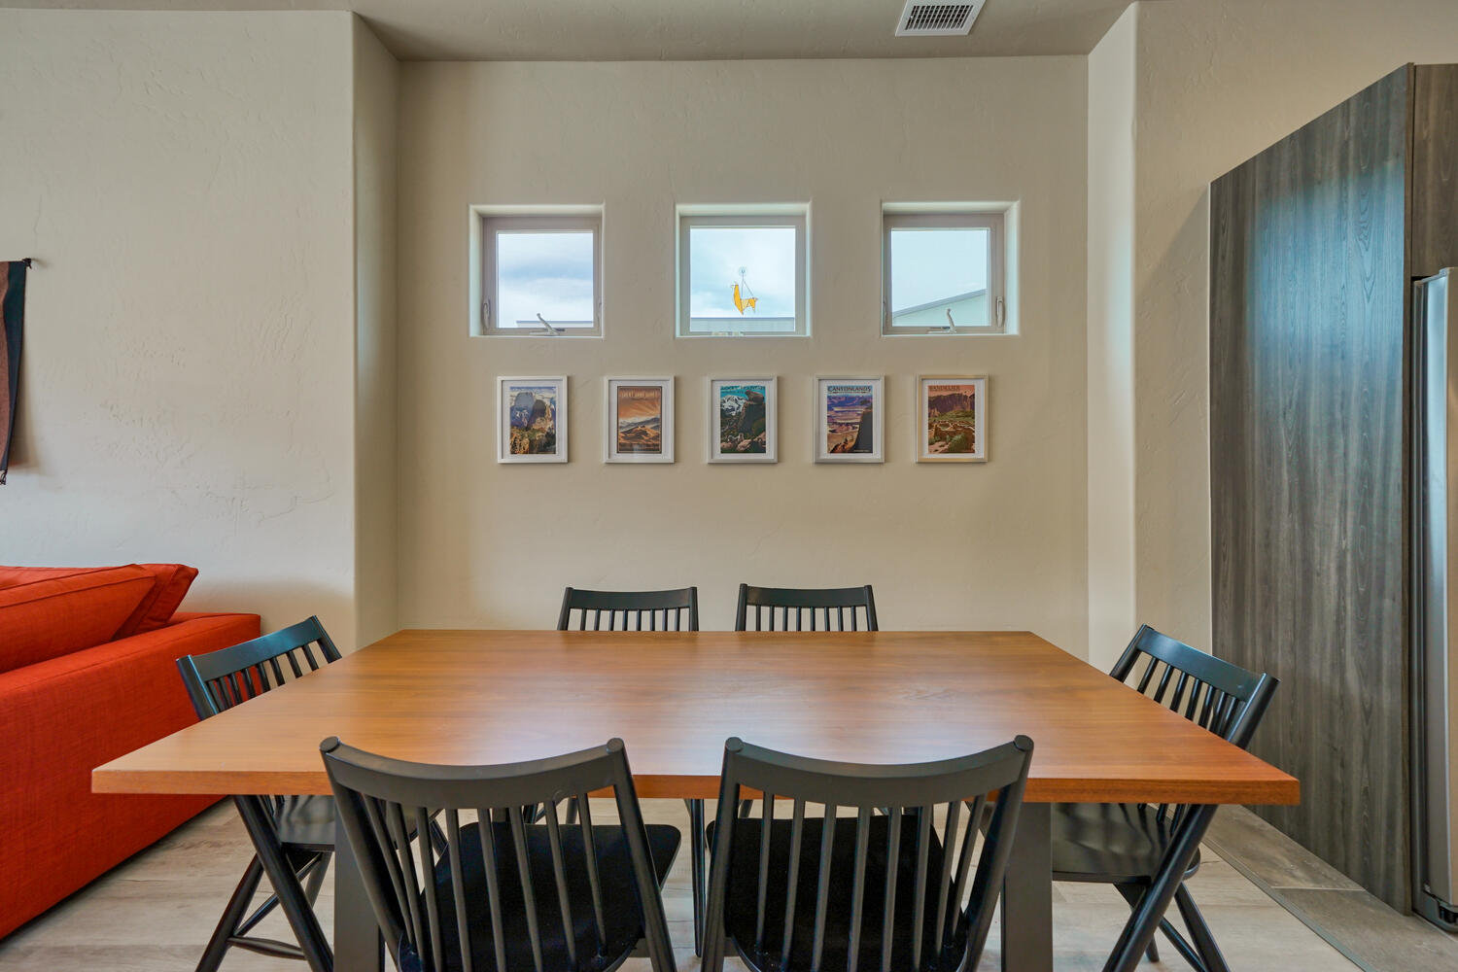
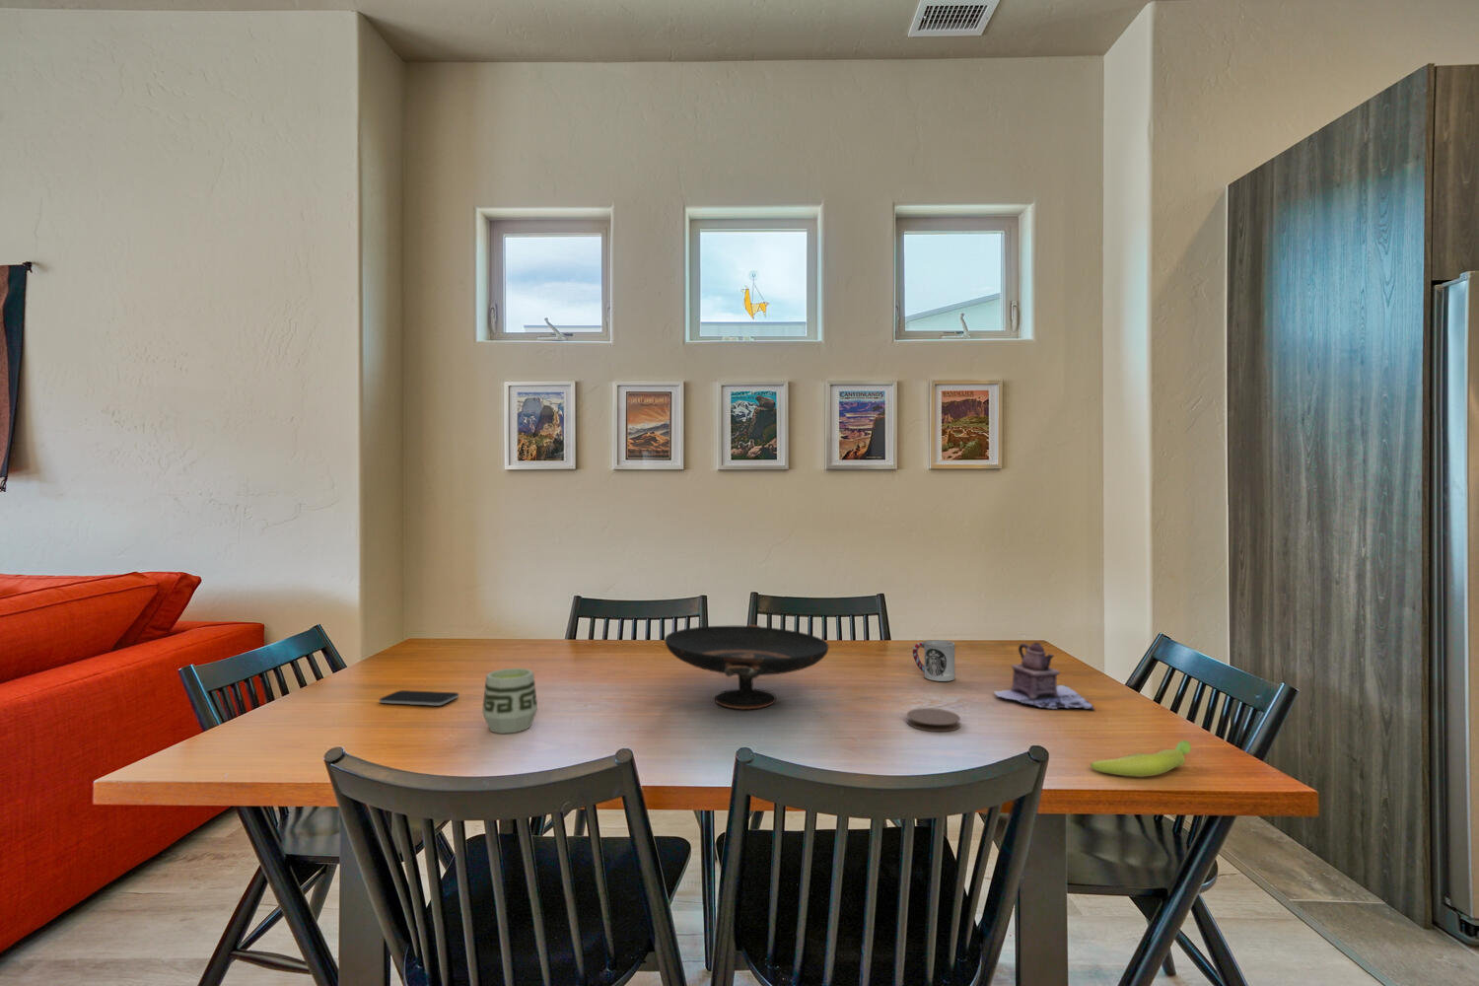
+ teapot [993,642,1095,710]
+ cup [481,668,538,735]
+ decorative bowl [664,624,830,711]
+ coaster [906,706,962,733]
+ smartphone [379,689,460,706]
+ banana [1089,740,1192,778]
+ cup [912,639,955,682]
